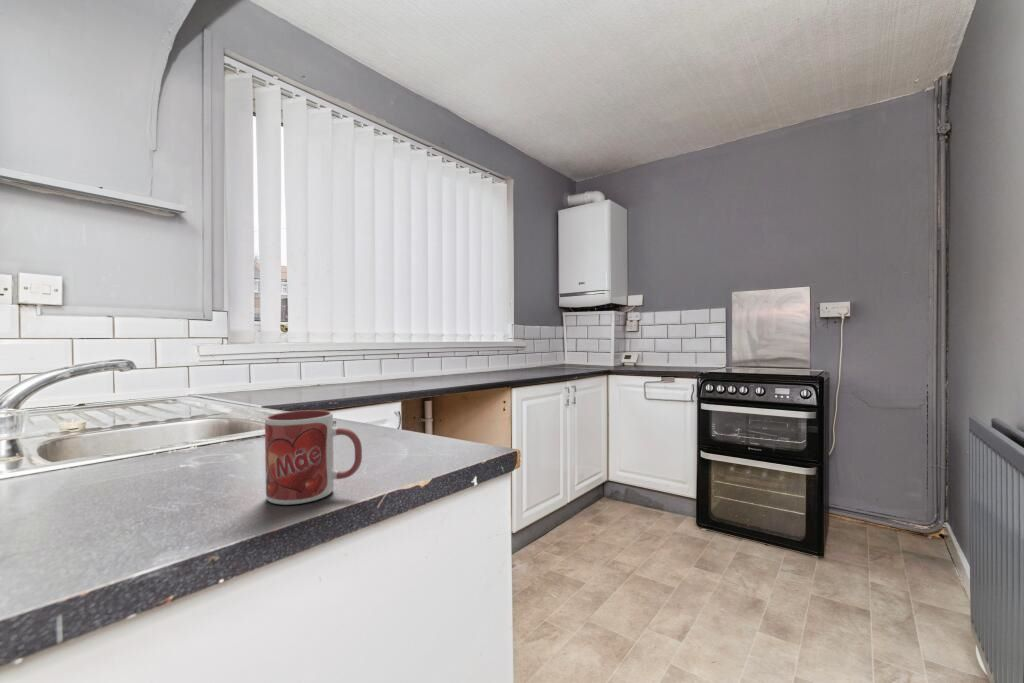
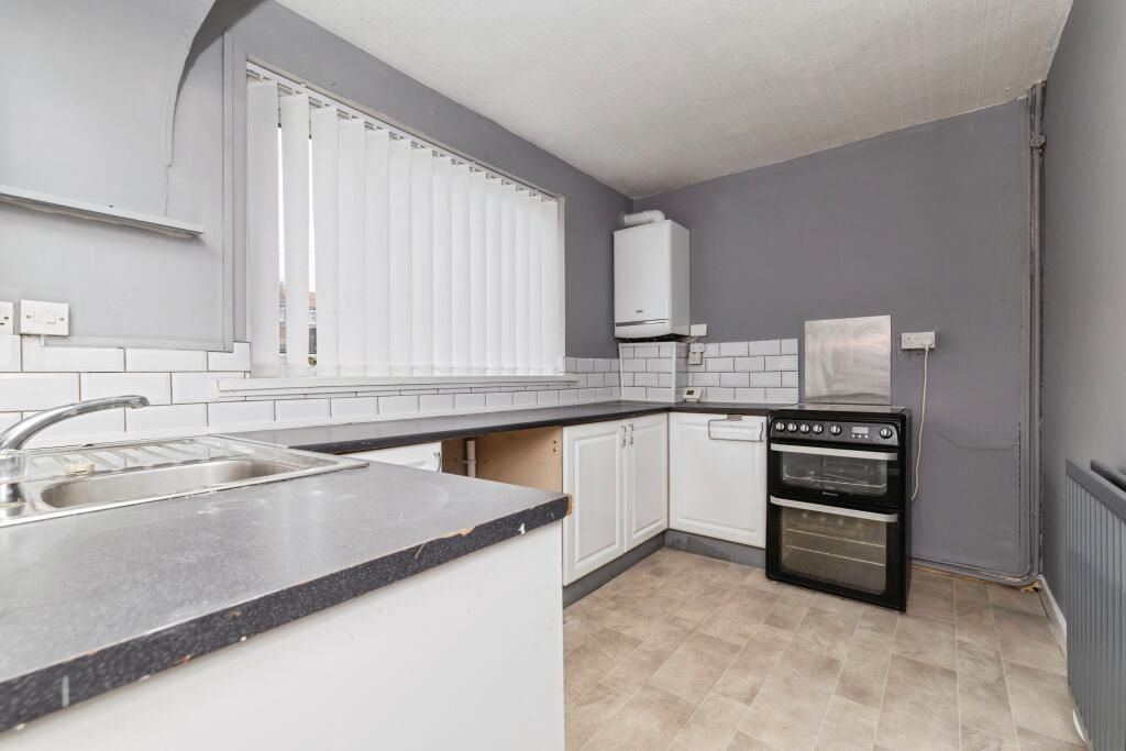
- mug [264,409,363,506]
